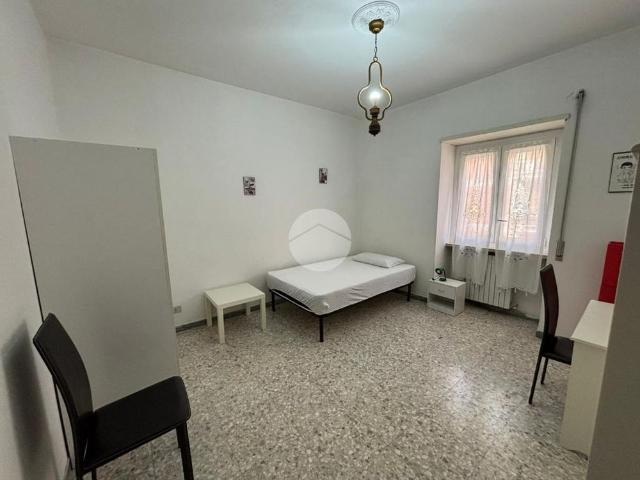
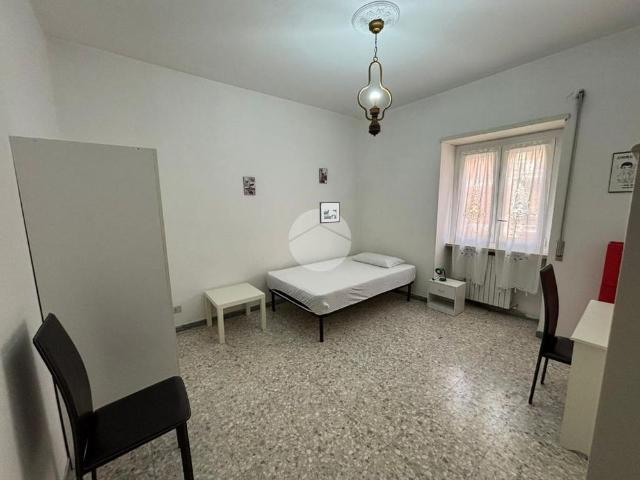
+ picture frame [319,201,341,224]
